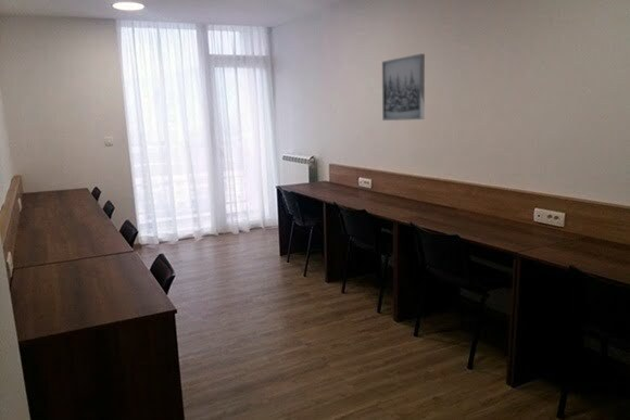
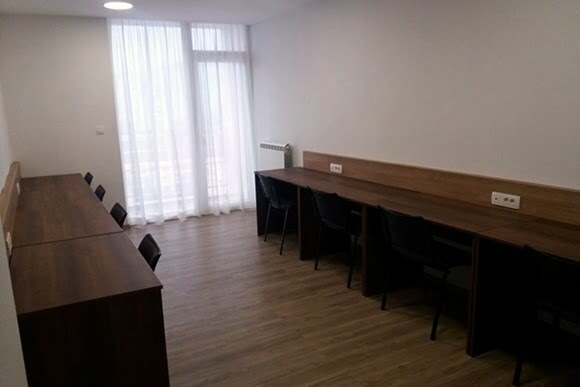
- wall art [381,53,426,122]
